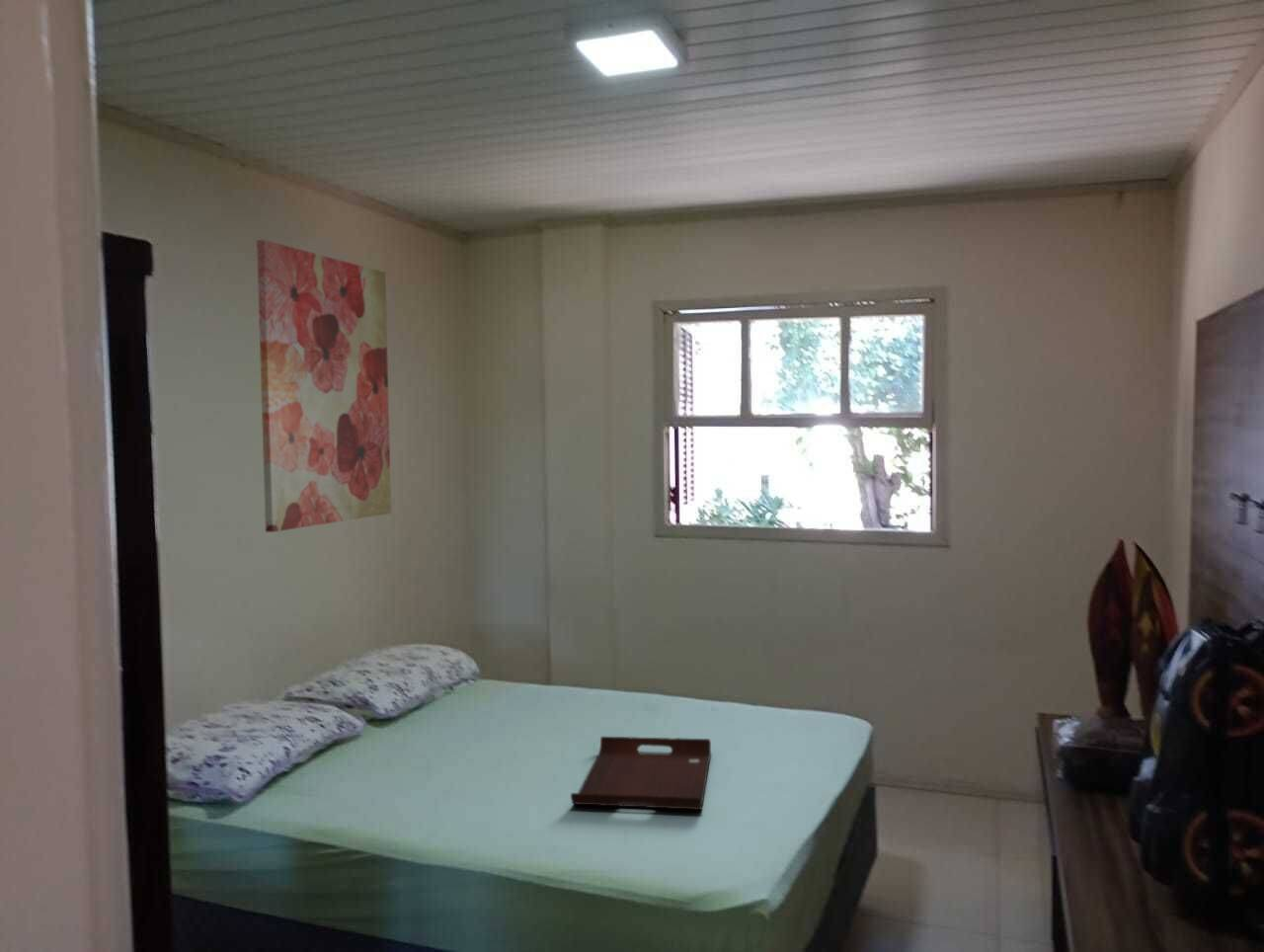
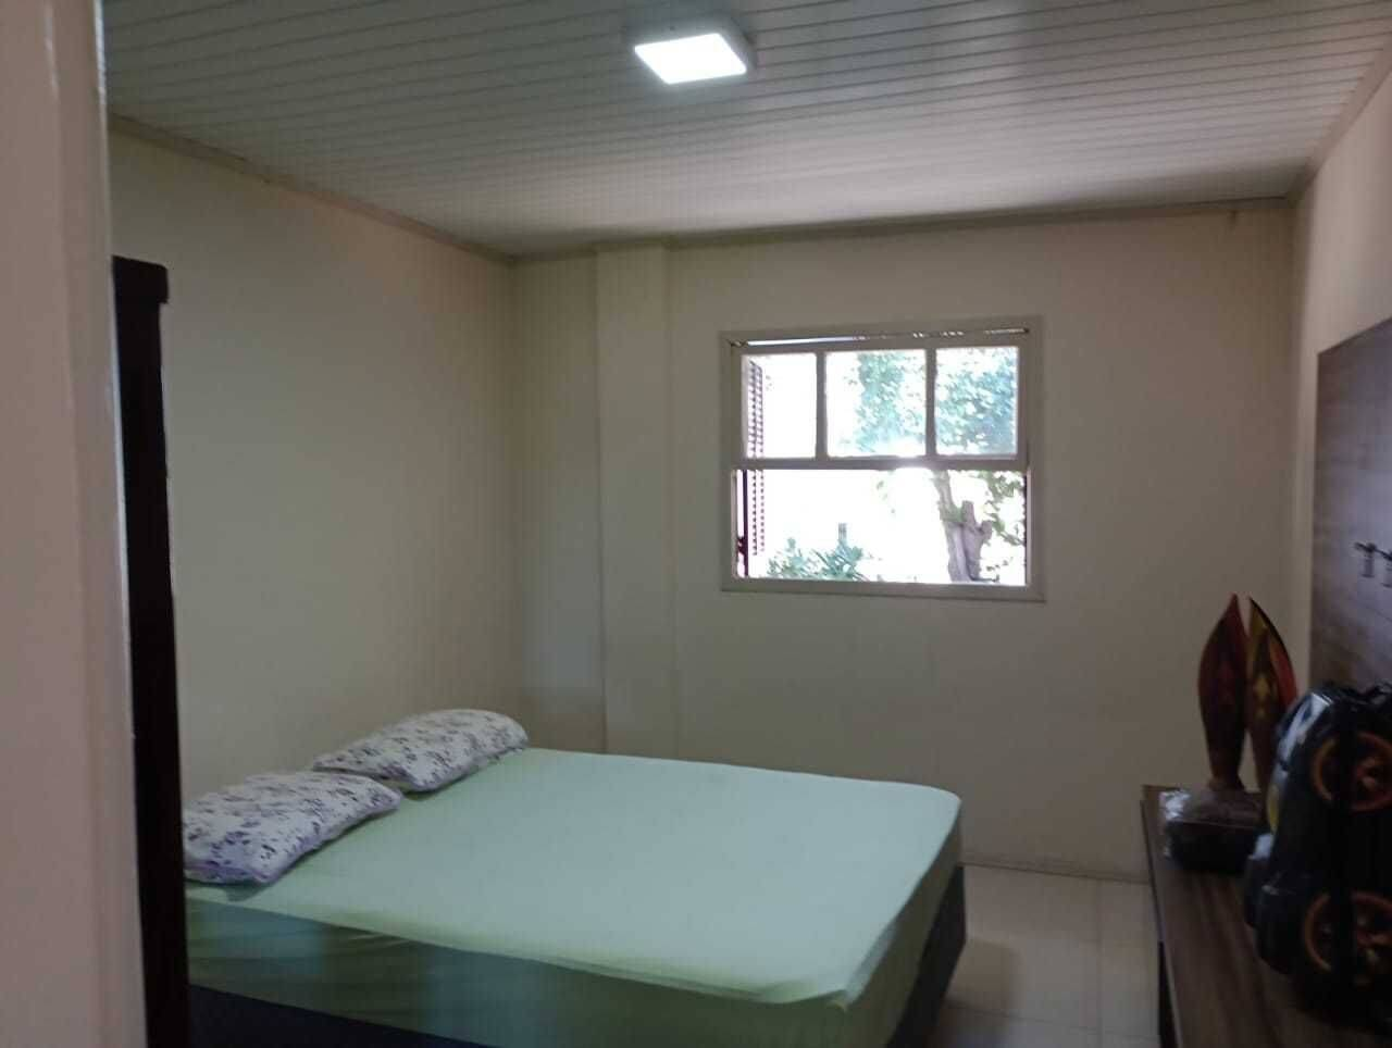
- wall art [256,239,392,533]
- serving tray [570,736,712,811]
